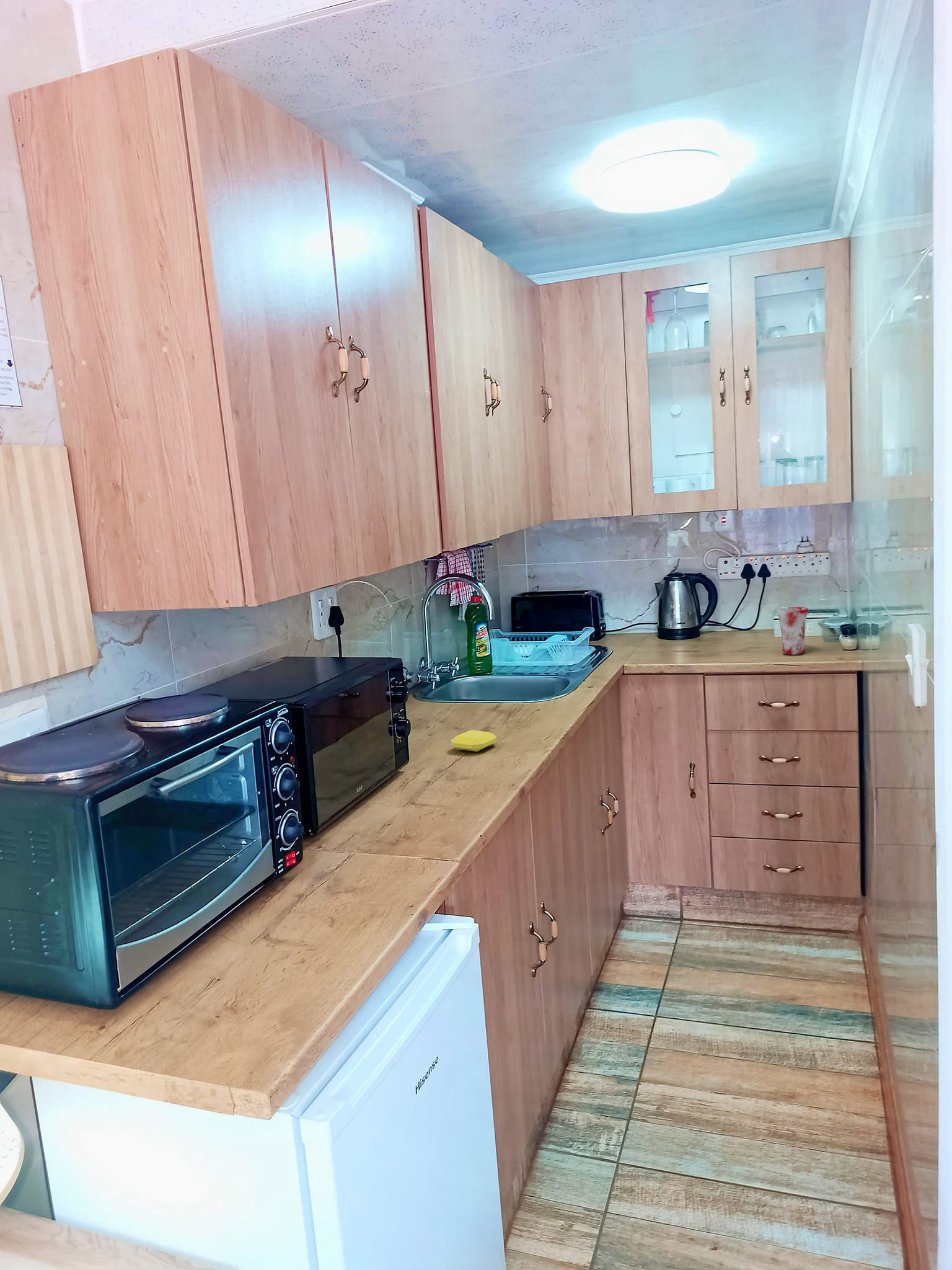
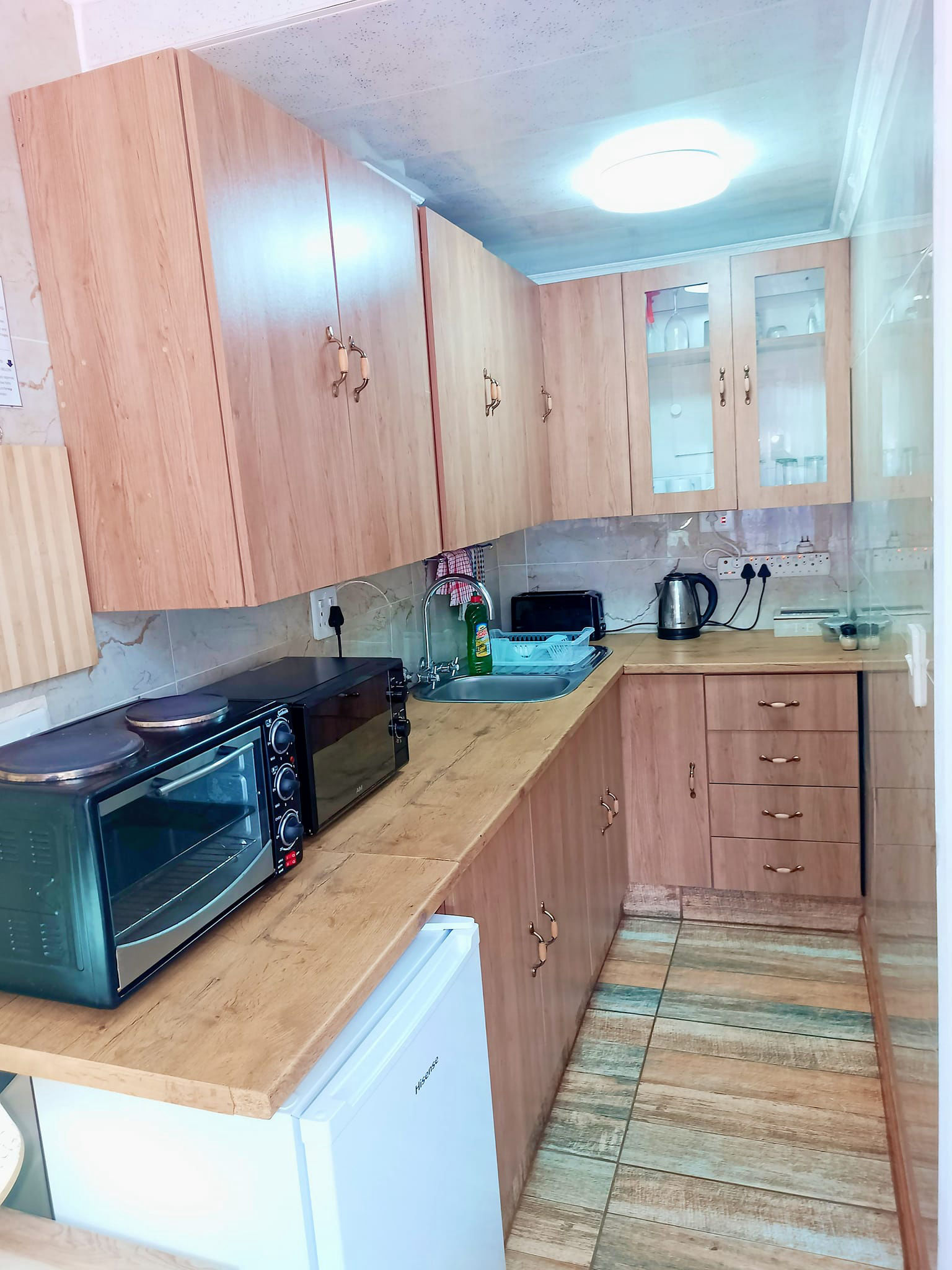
- mug [777,606,809,655]
- soap bar [451,729,498,752]
